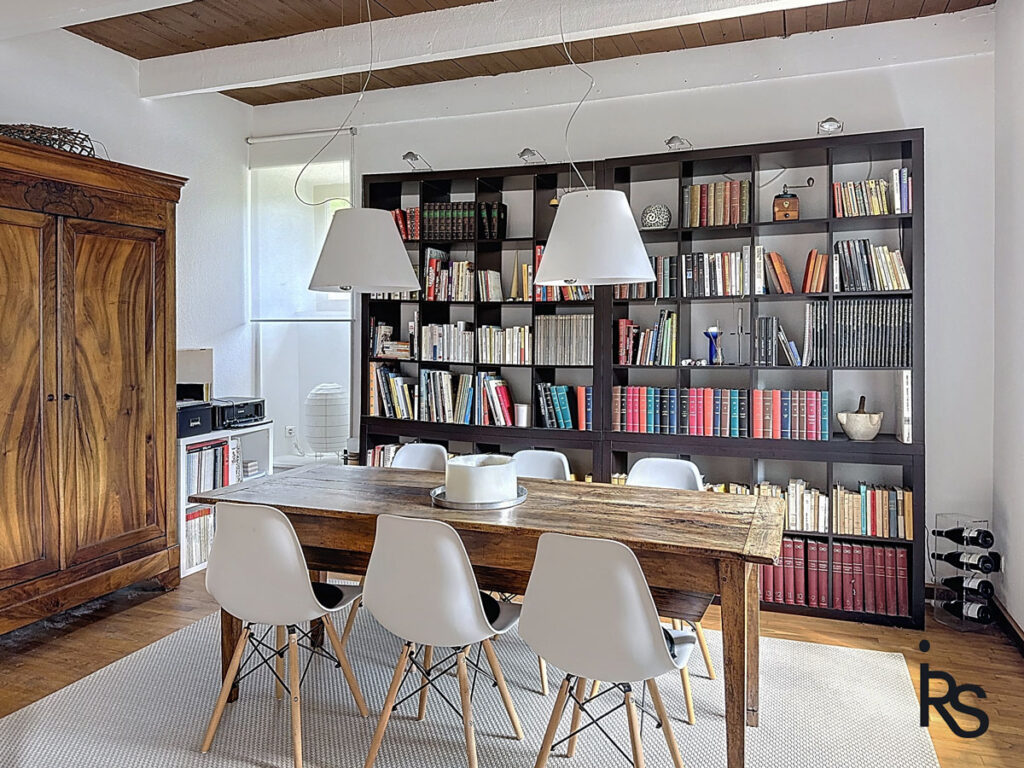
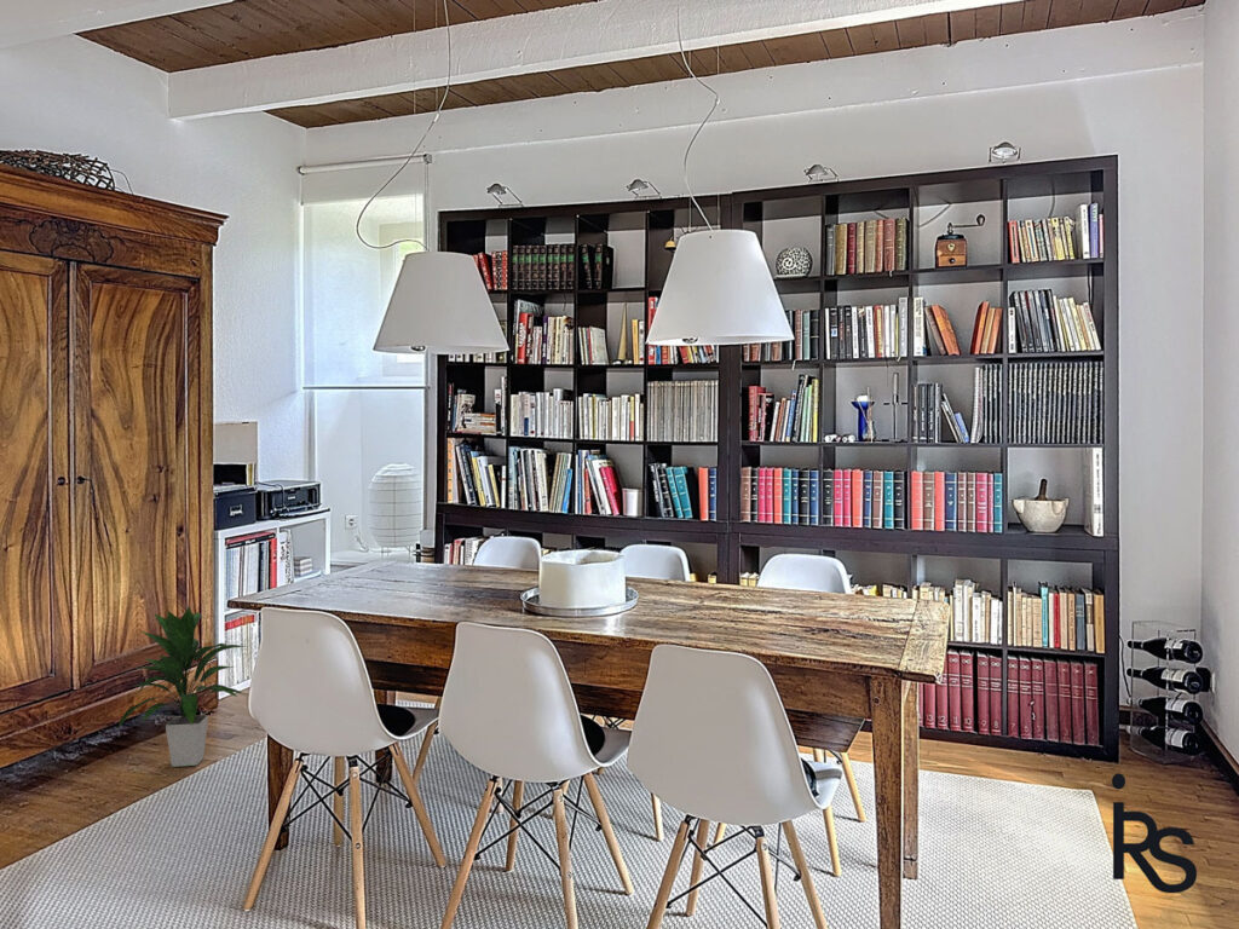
+ indoor plant [117,606,248,768]
